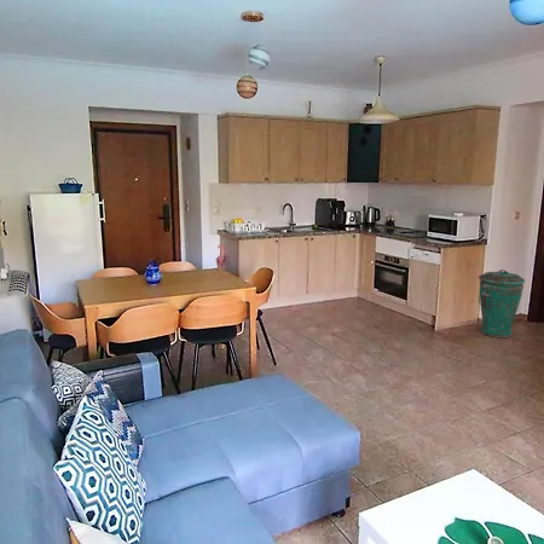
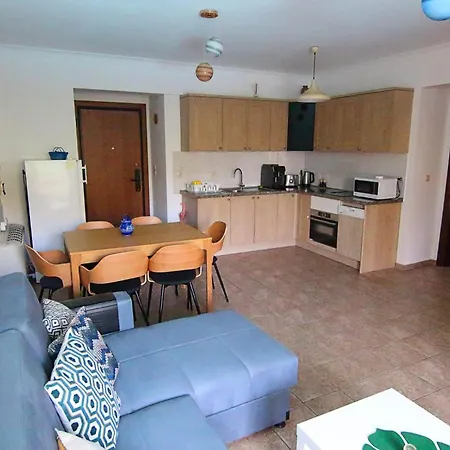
- trash can [478,268,526,338]
